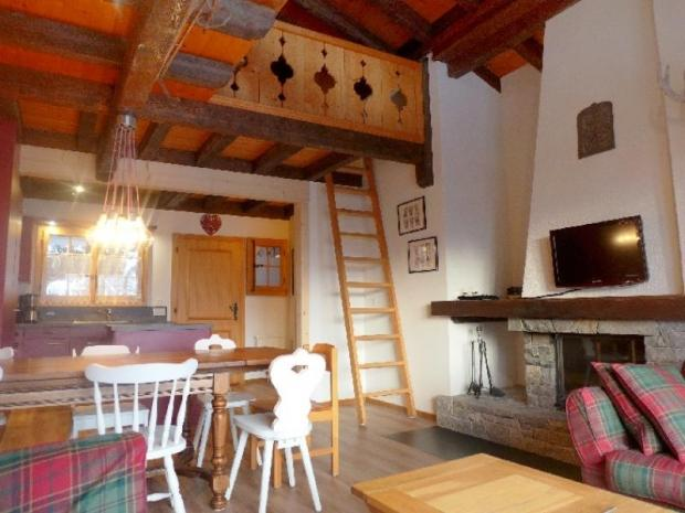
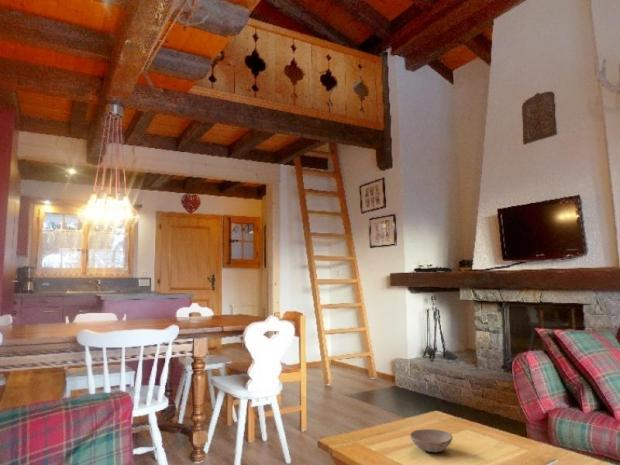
+ bowl [409,428,454,453]
